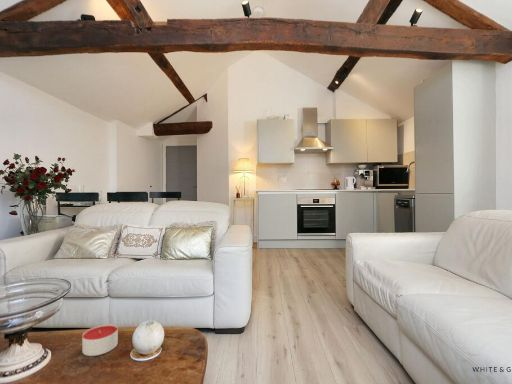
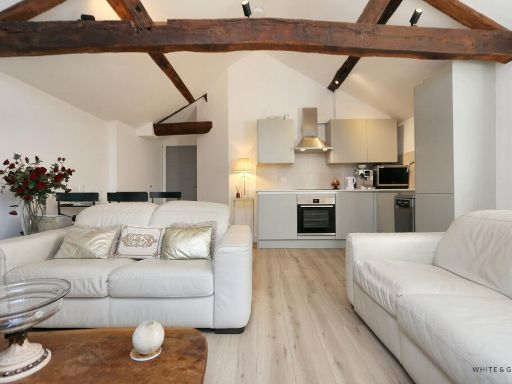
- candle [81,323,119,357]
